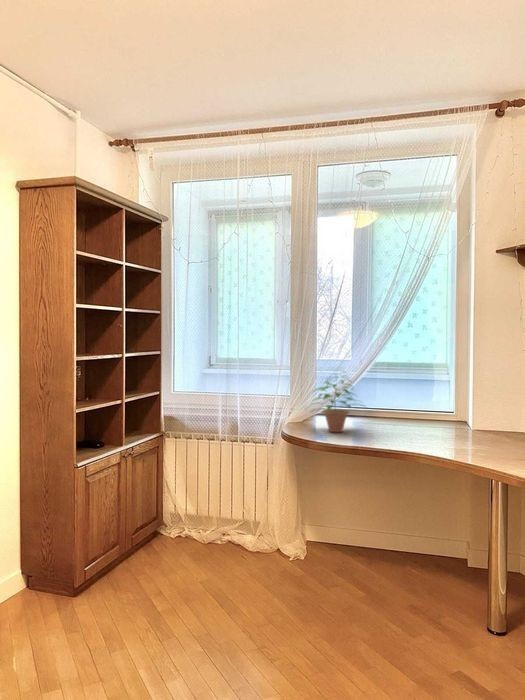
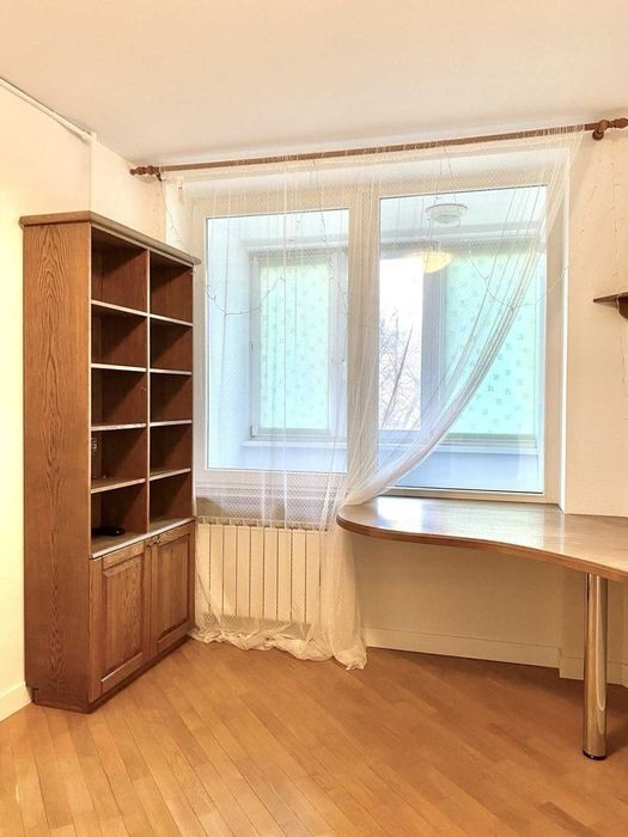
- potted plant [305,371,368,433]
